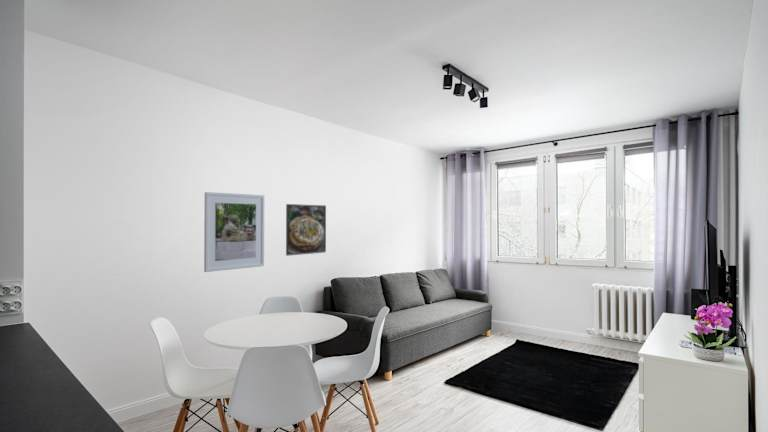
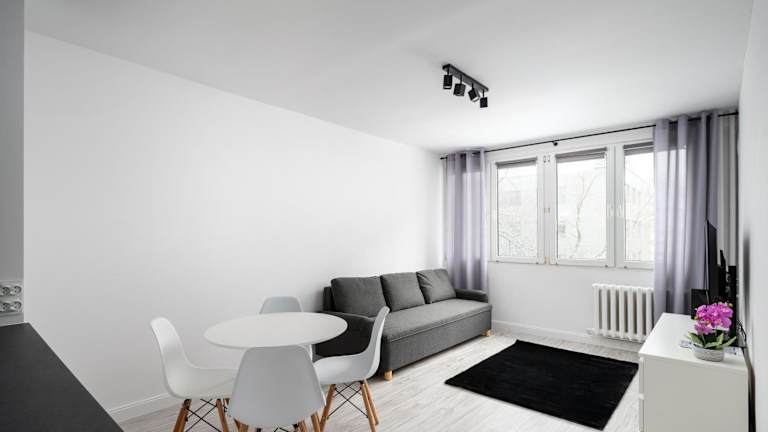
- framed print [285,203,327,257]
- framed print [203,191,265,273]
